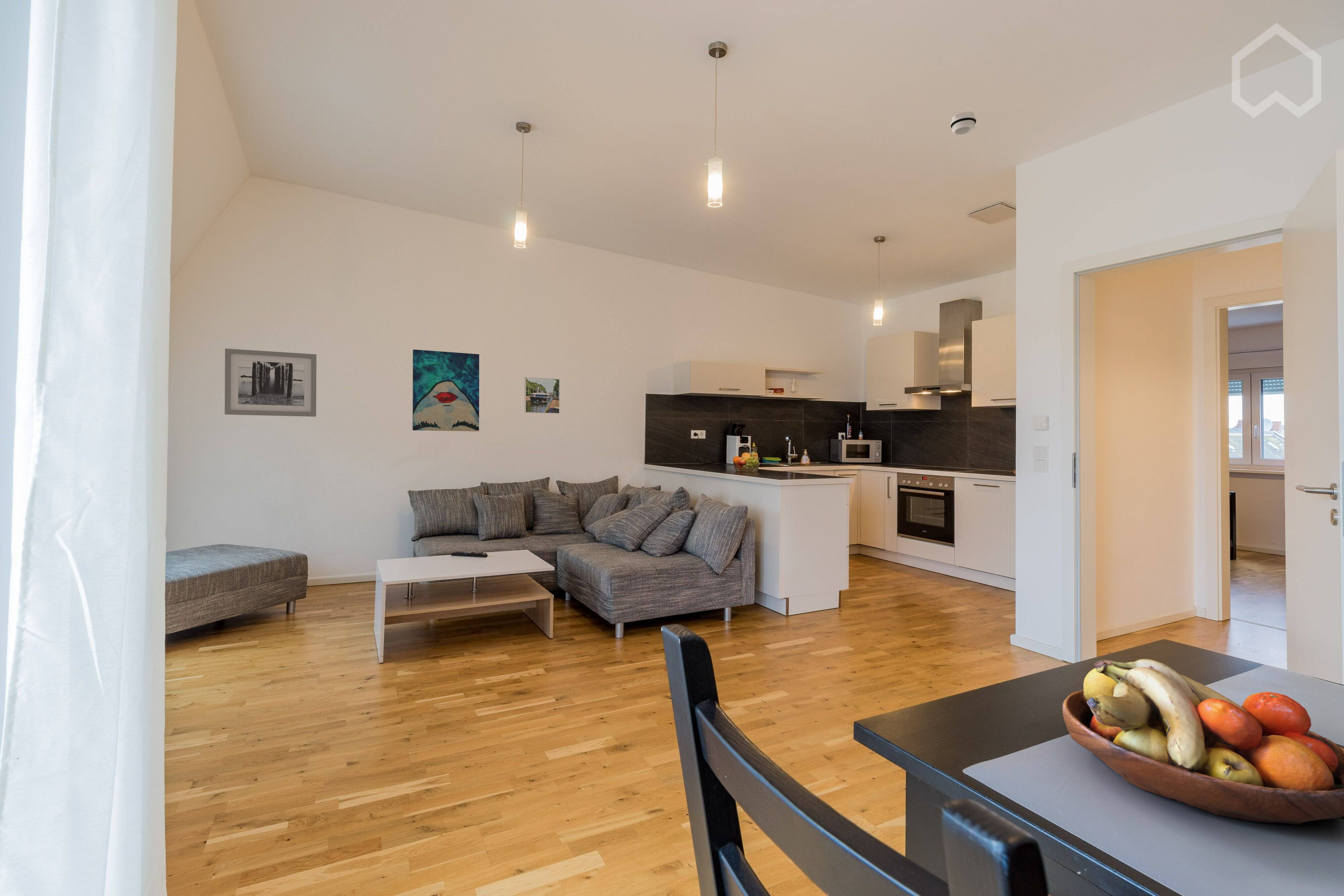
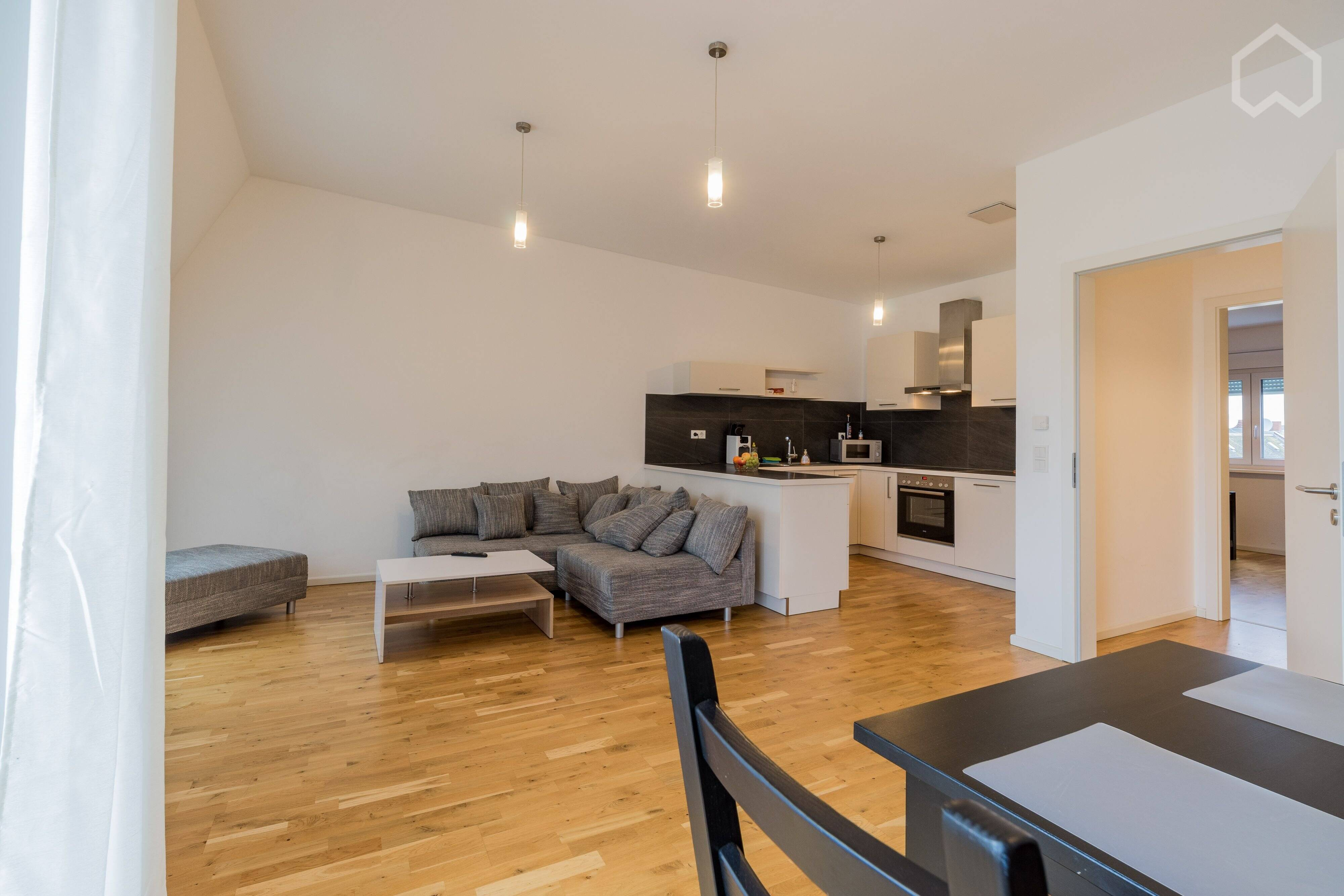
- wall art [224,348,317,417]
- smoke detector [950,111,977,135]
- fruit bowl [1062,658,1344,825]
- wall art [412,349,479,432]
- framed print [524,377,560,414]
